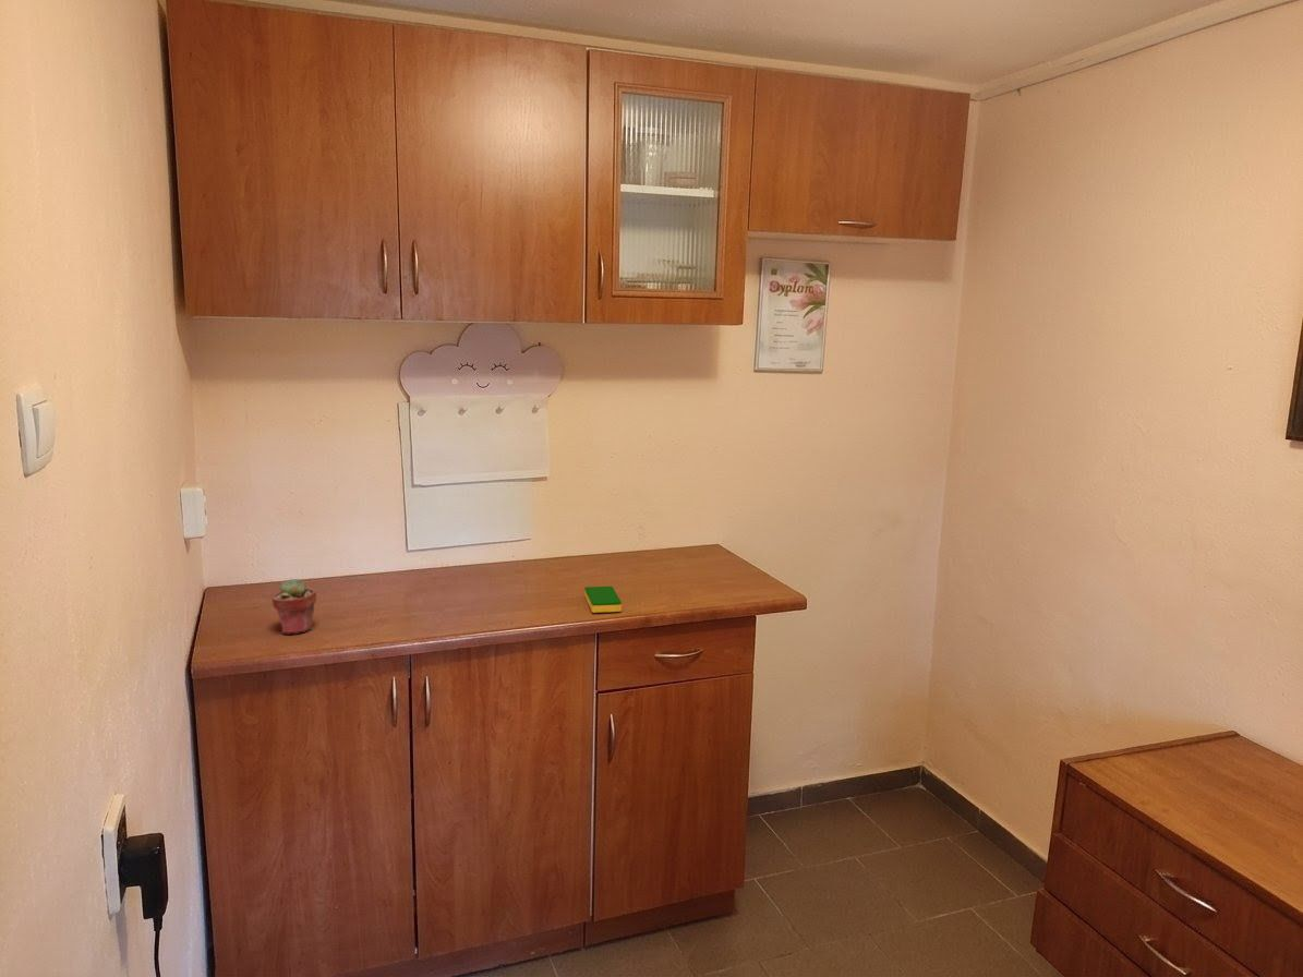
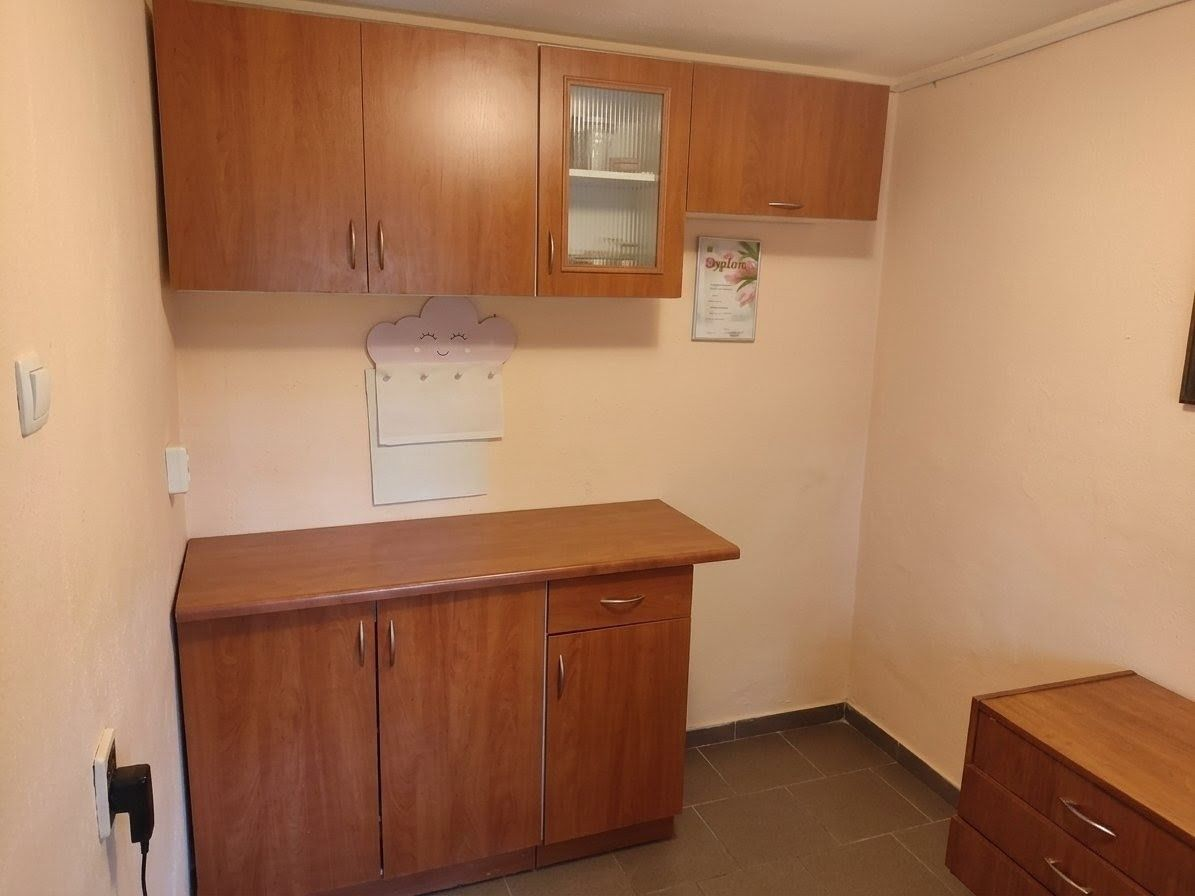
- dish sponge [583,586,623,614]
- potted succulent [270,578,317,636]
